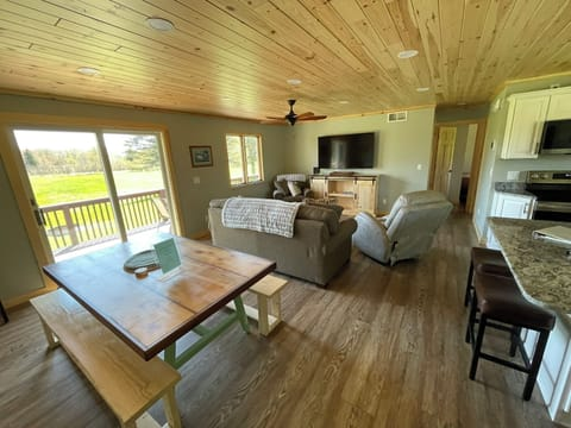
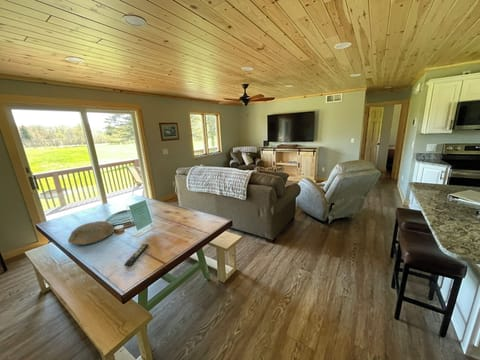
+ remote control [123,243,149,267]
+ bowl [67,220,116,246]
